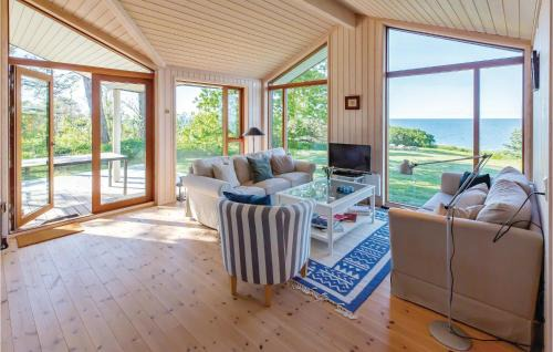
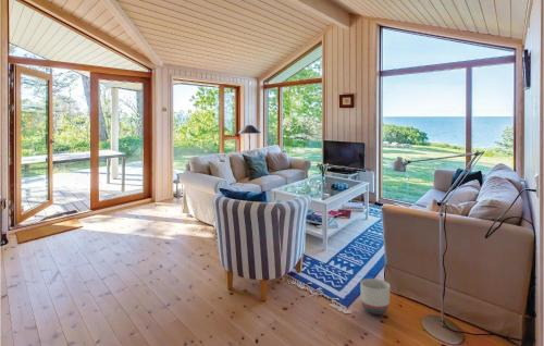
+ planter [359,277,391,316]
